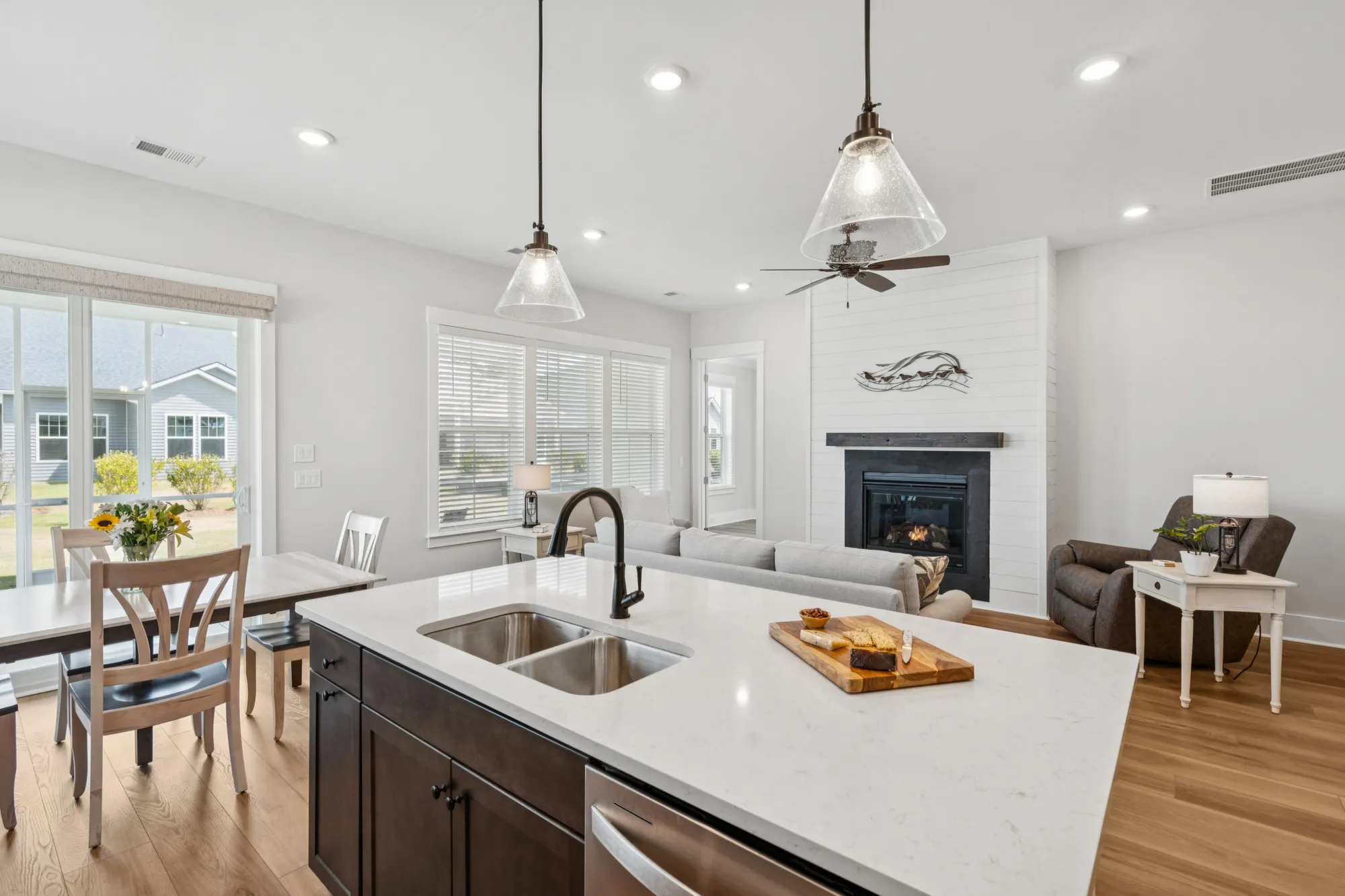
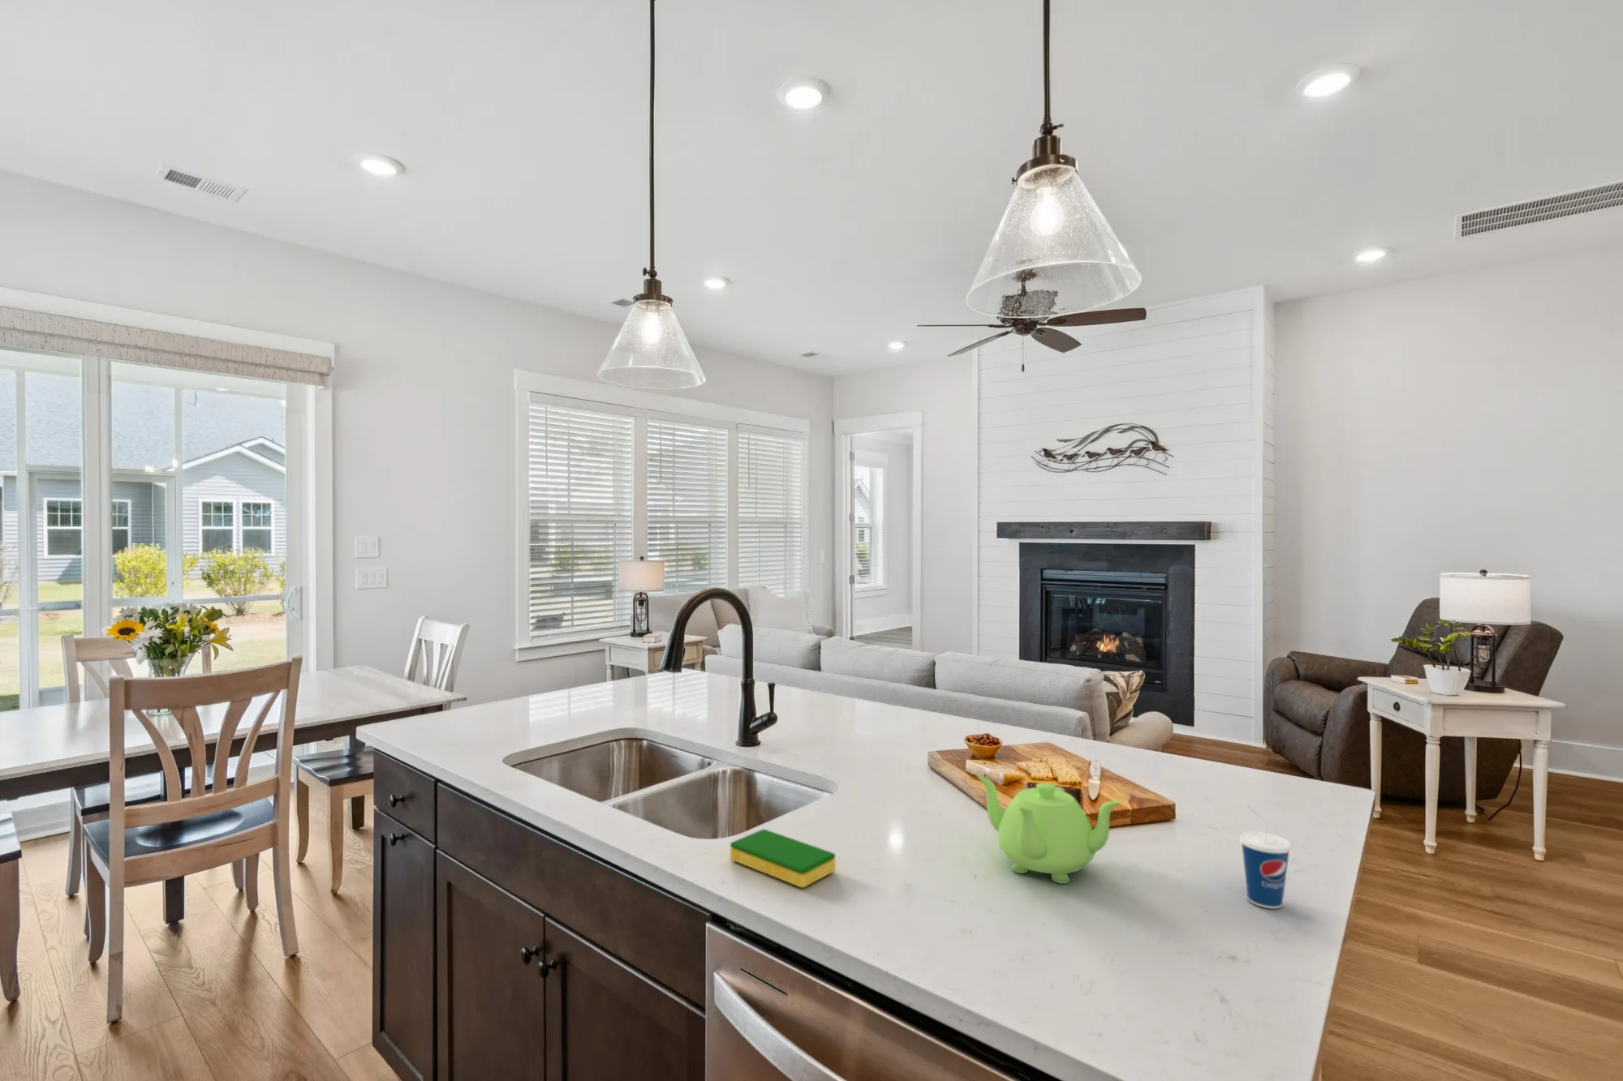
+ dish sponge [730,828,836,888]
+ teapot [975,773,1123,884]
+ cup [1238,804,1292,910]
